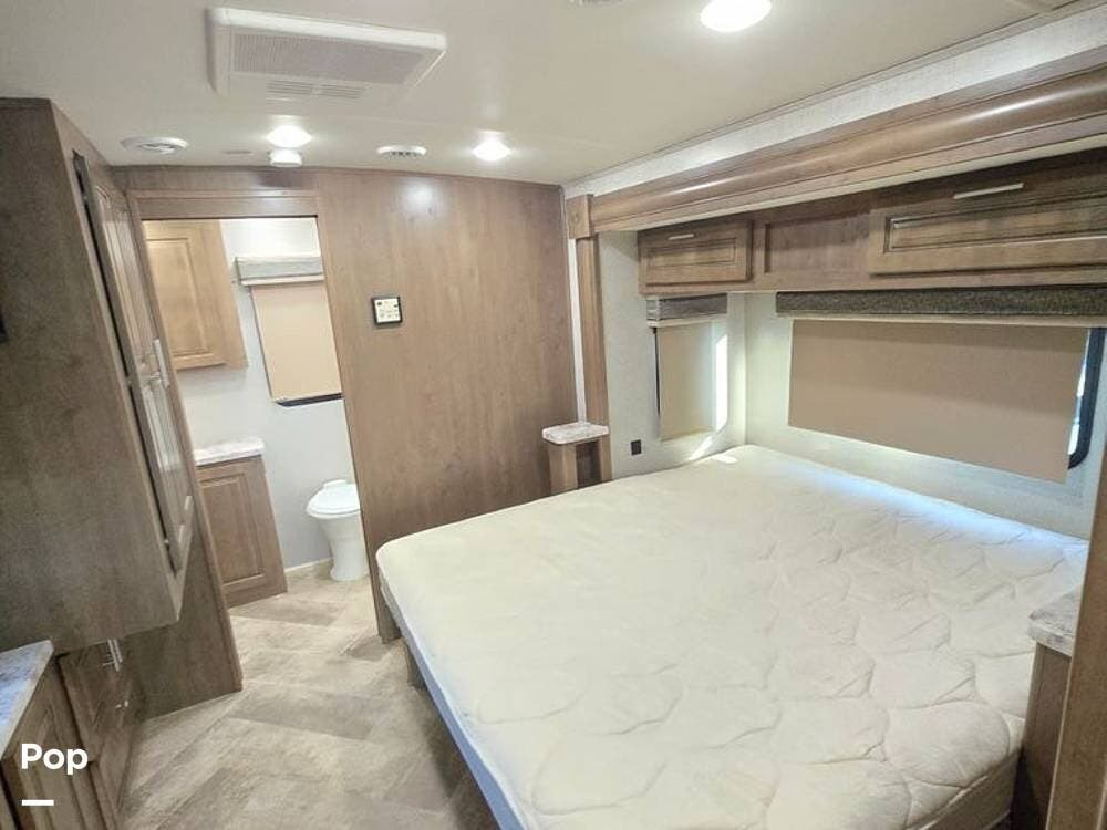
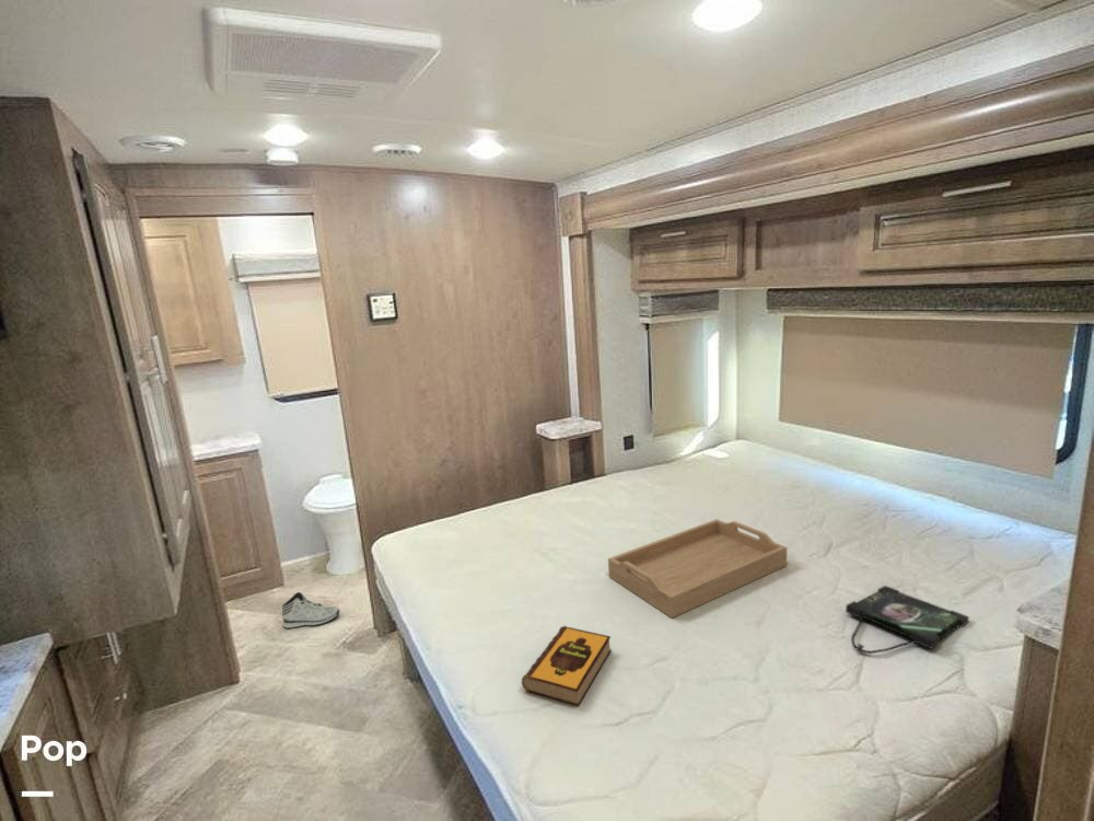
+ photo frame [845,585,970,655]
+ sneaker [281,591,341,629]
+ hardback book [521,625,613,707]
+ serving tray [607,518,788,620]
